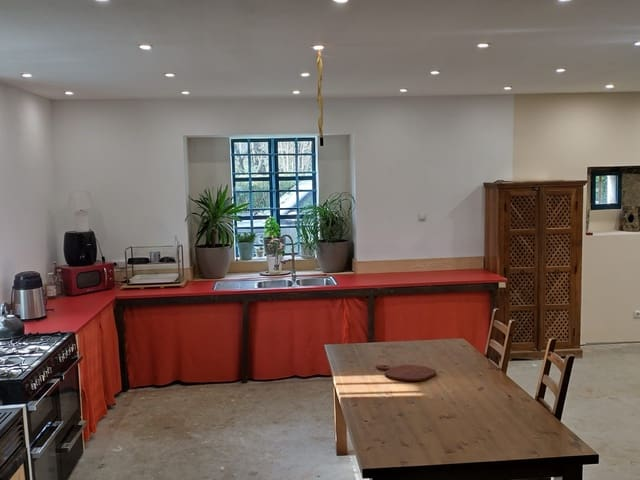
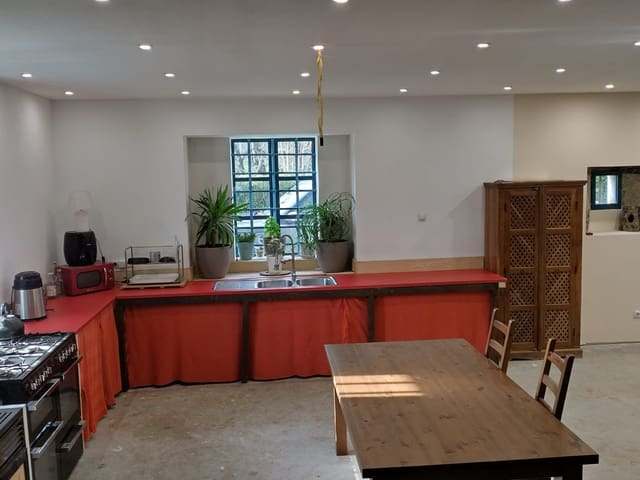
- cutting board [375,364,437,382]
